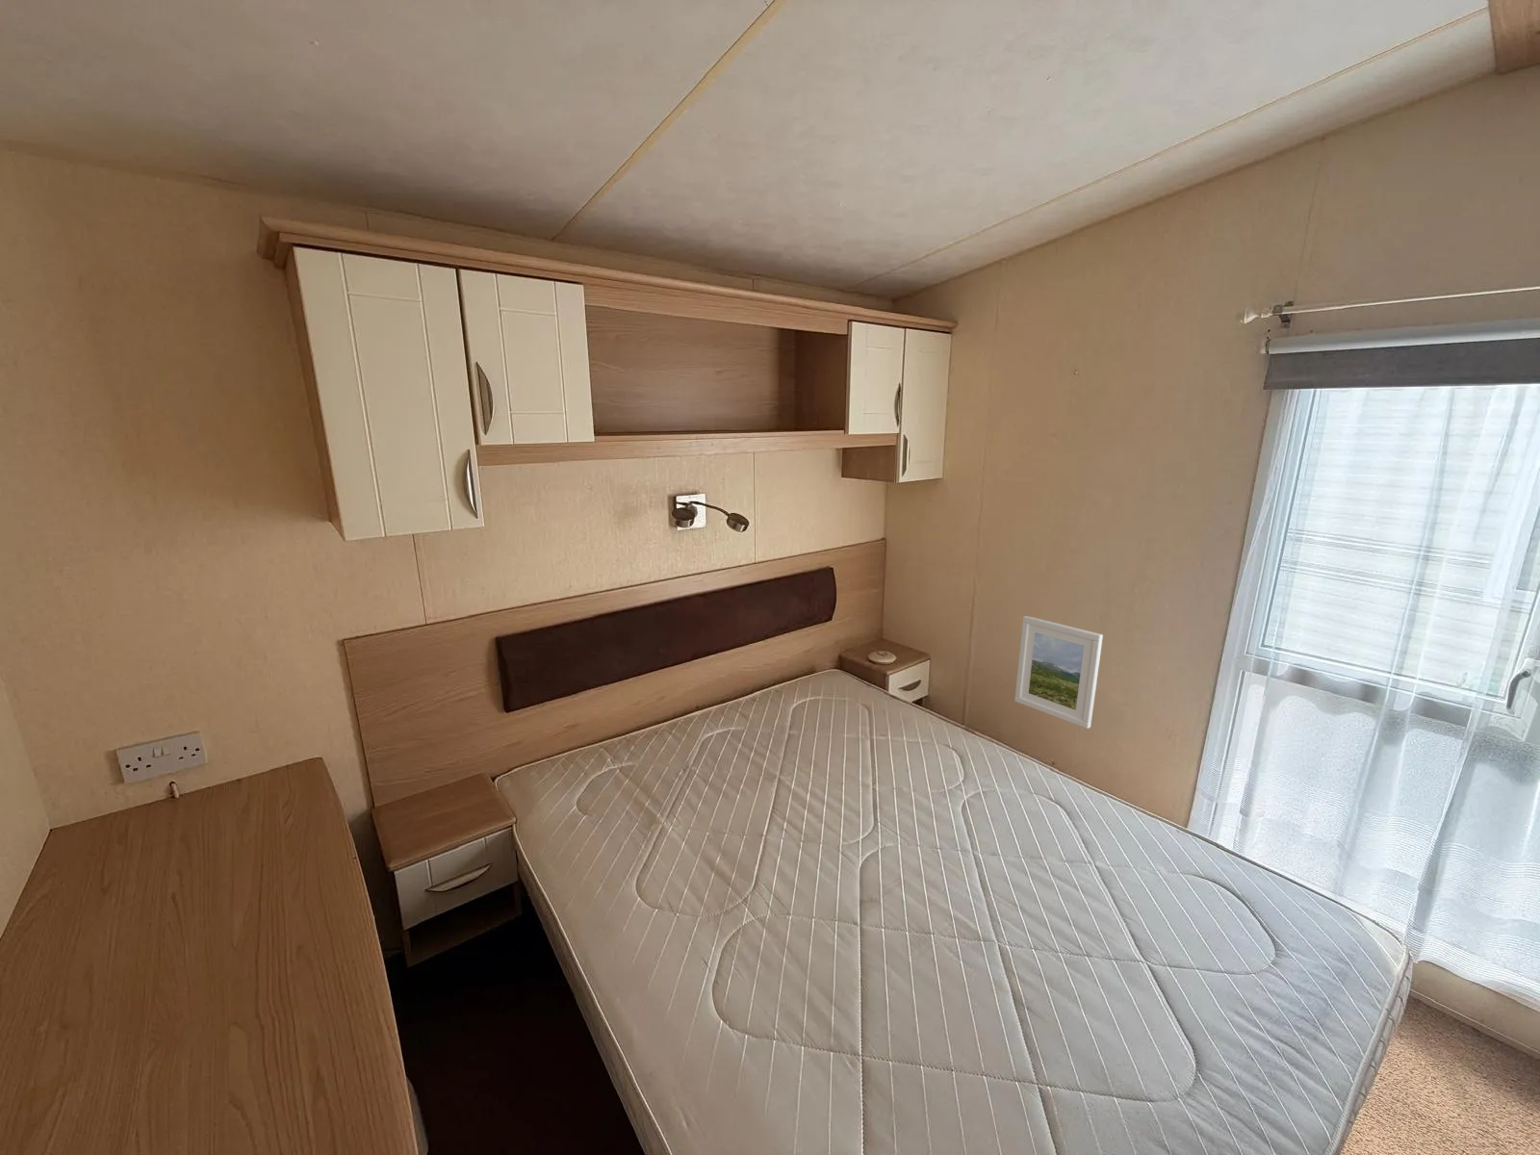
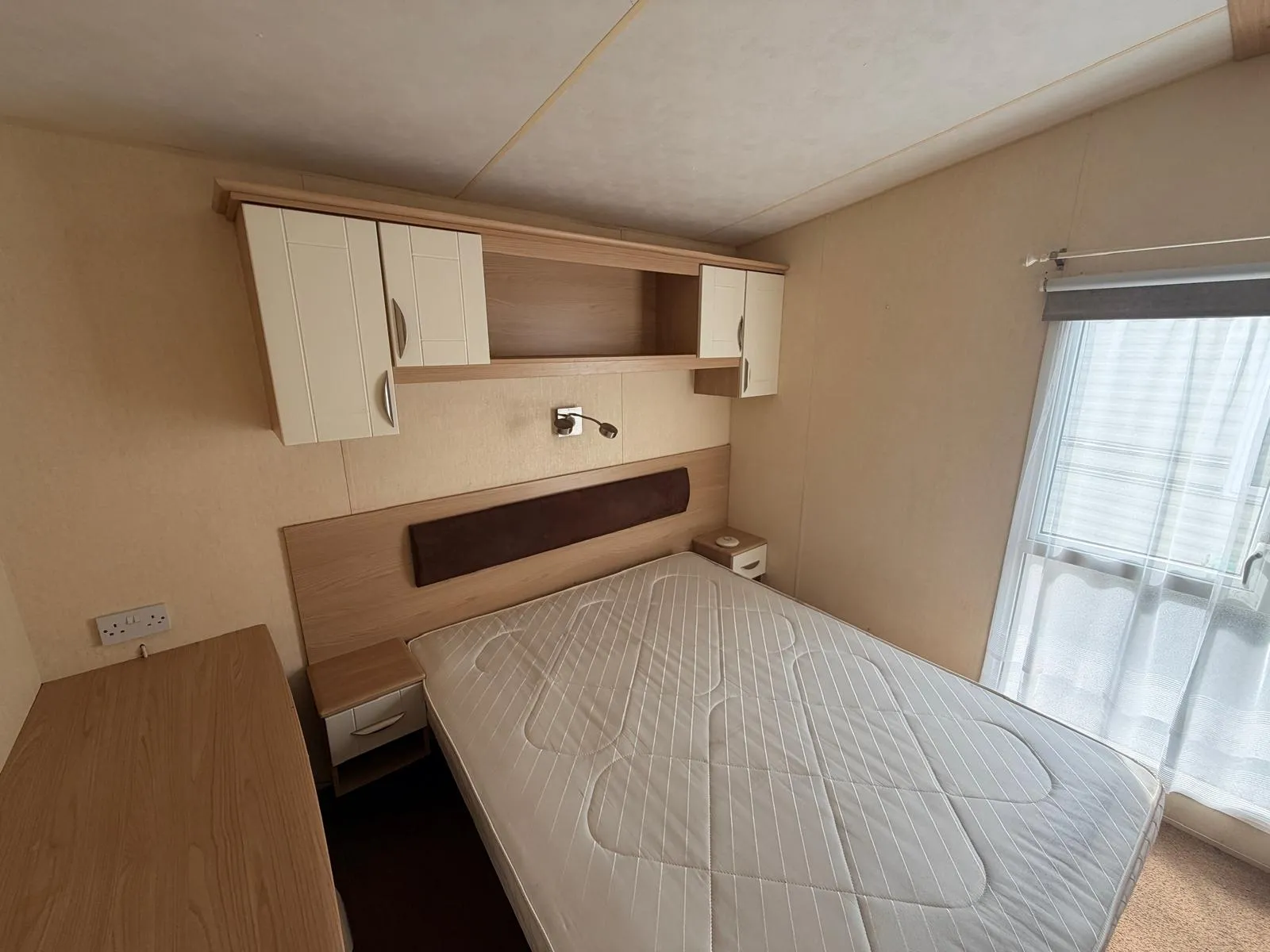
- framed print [1014,615,1103,729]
